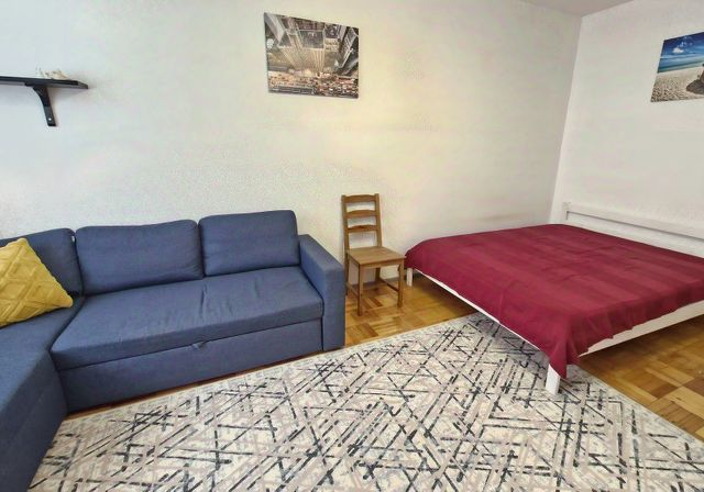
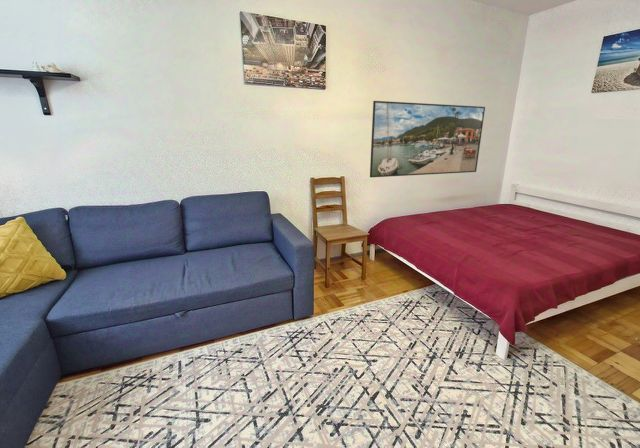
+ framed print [369,100,486,178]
